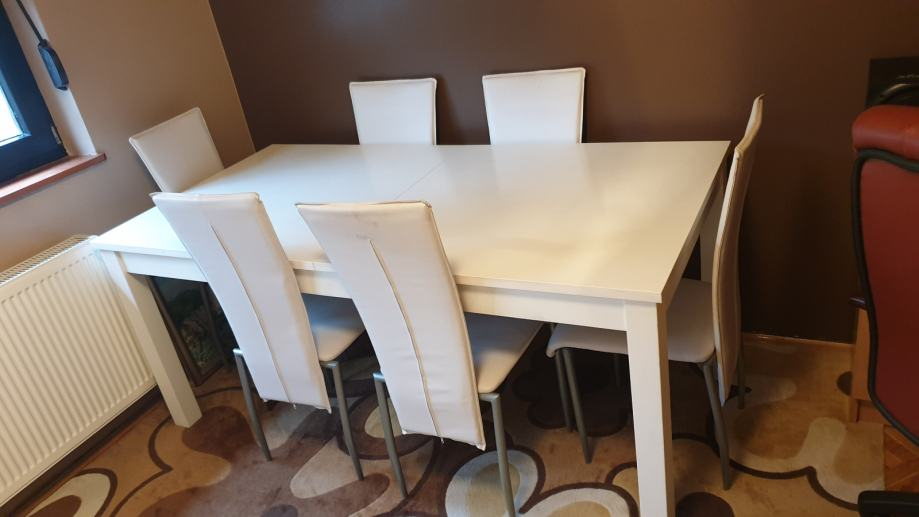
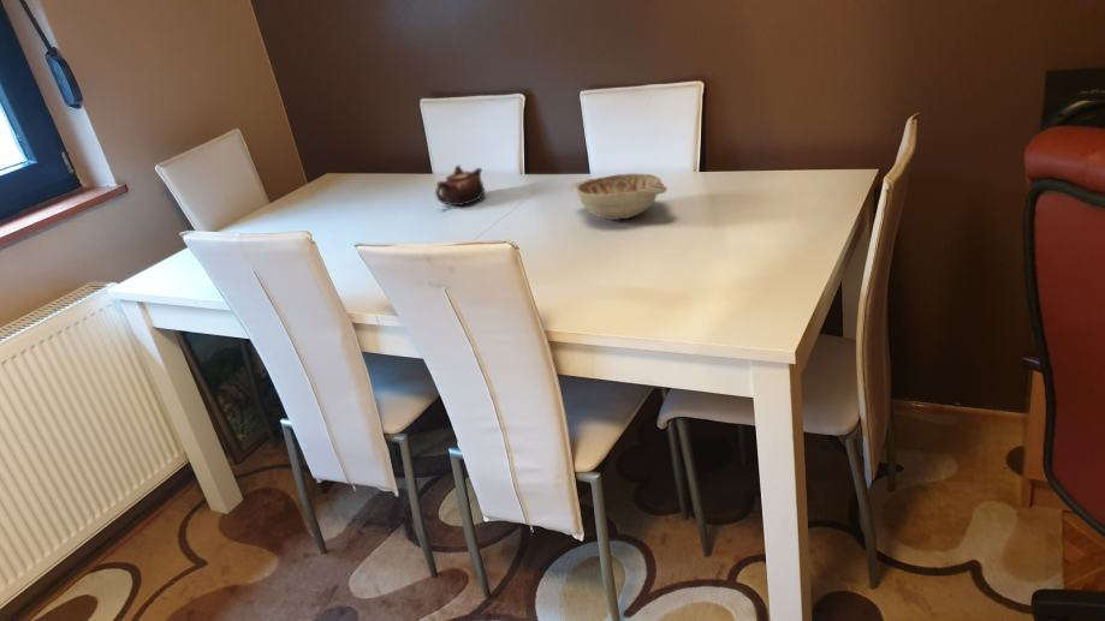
+ decorative bowl [570,173,669,221]
+ teapot [434,163,486,207]
